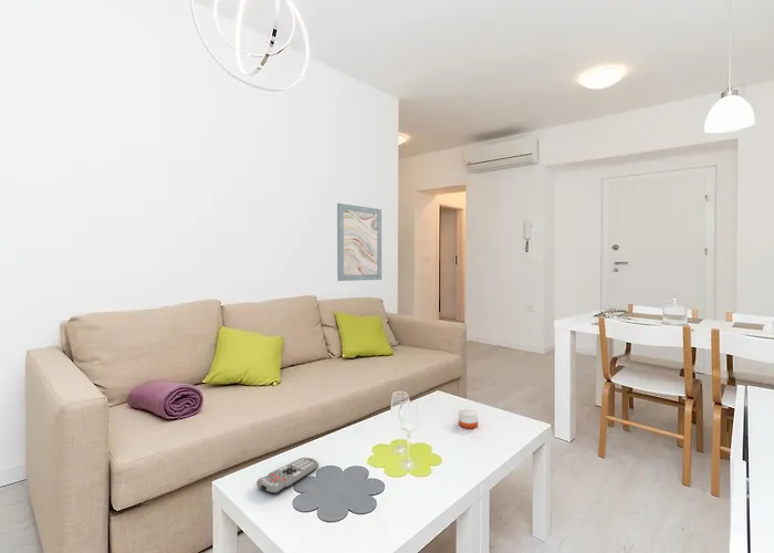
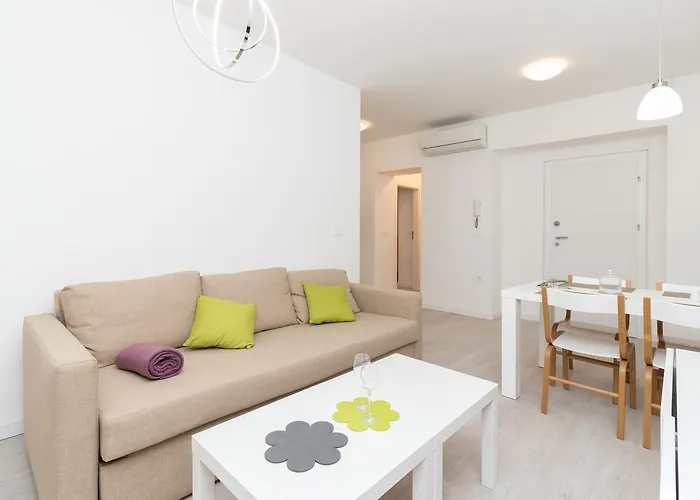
- wall art [336,202,383,282]
- remote control [255,457,320,494]
- candle [458,408,479,429]
